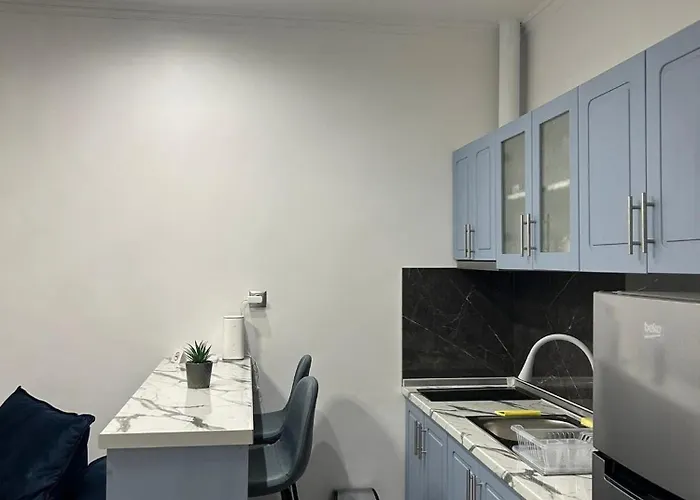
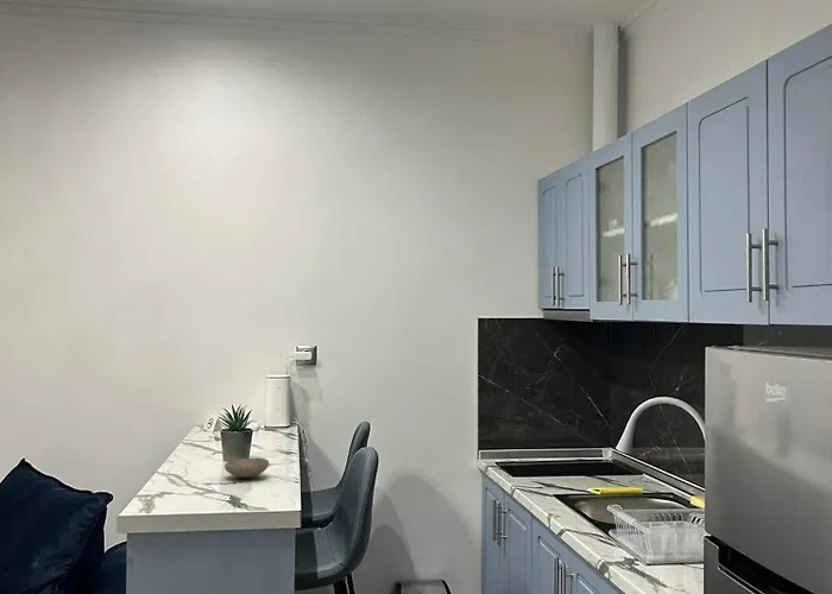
+ bowl [223,456,270,479]
